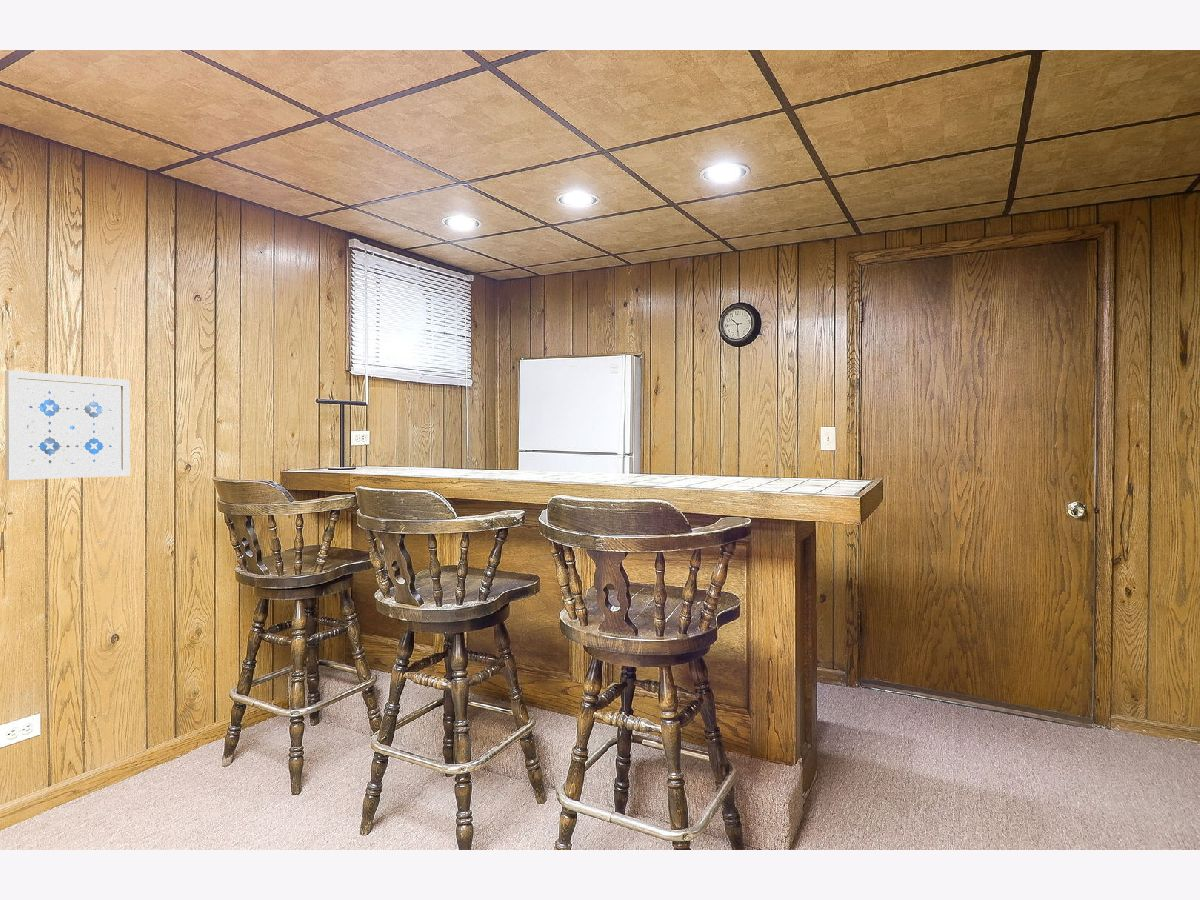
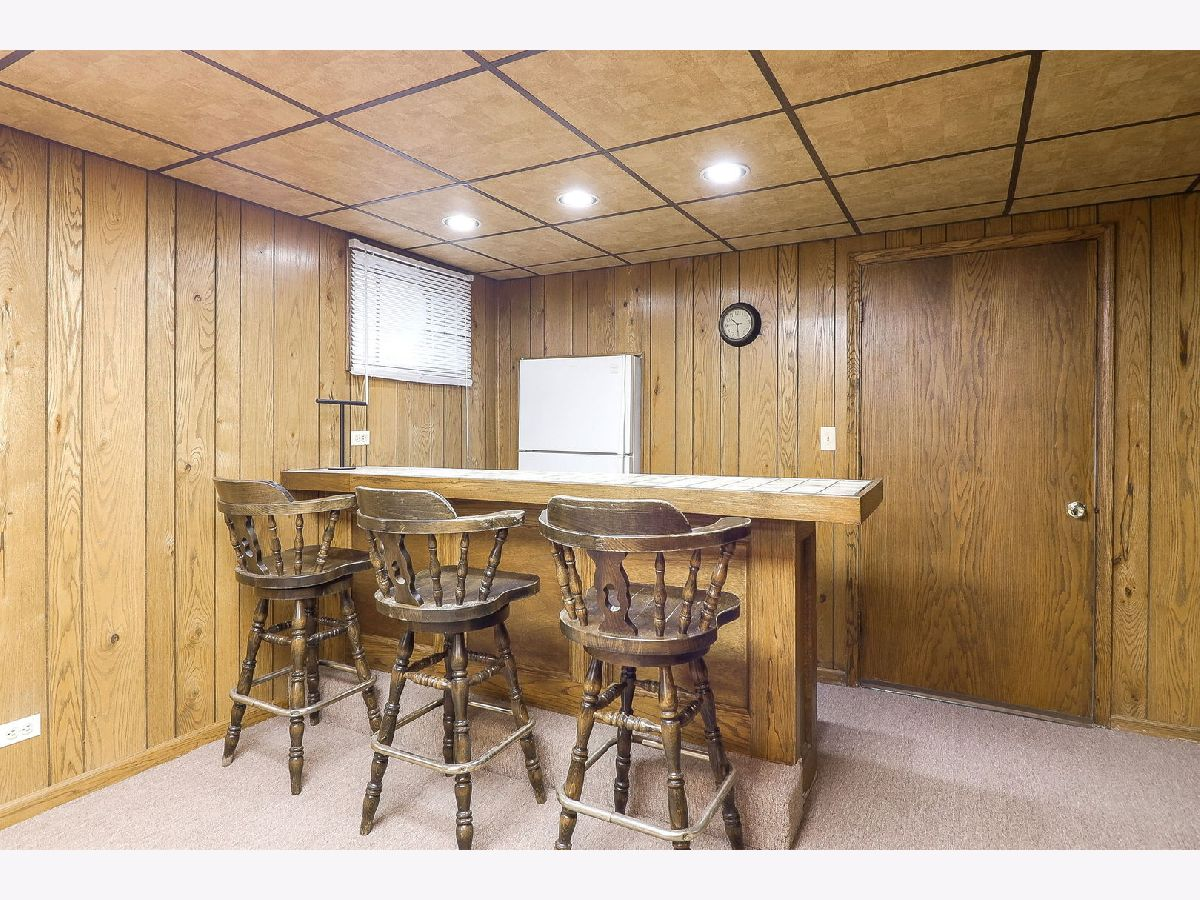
- wall art [4,370,131,481]
